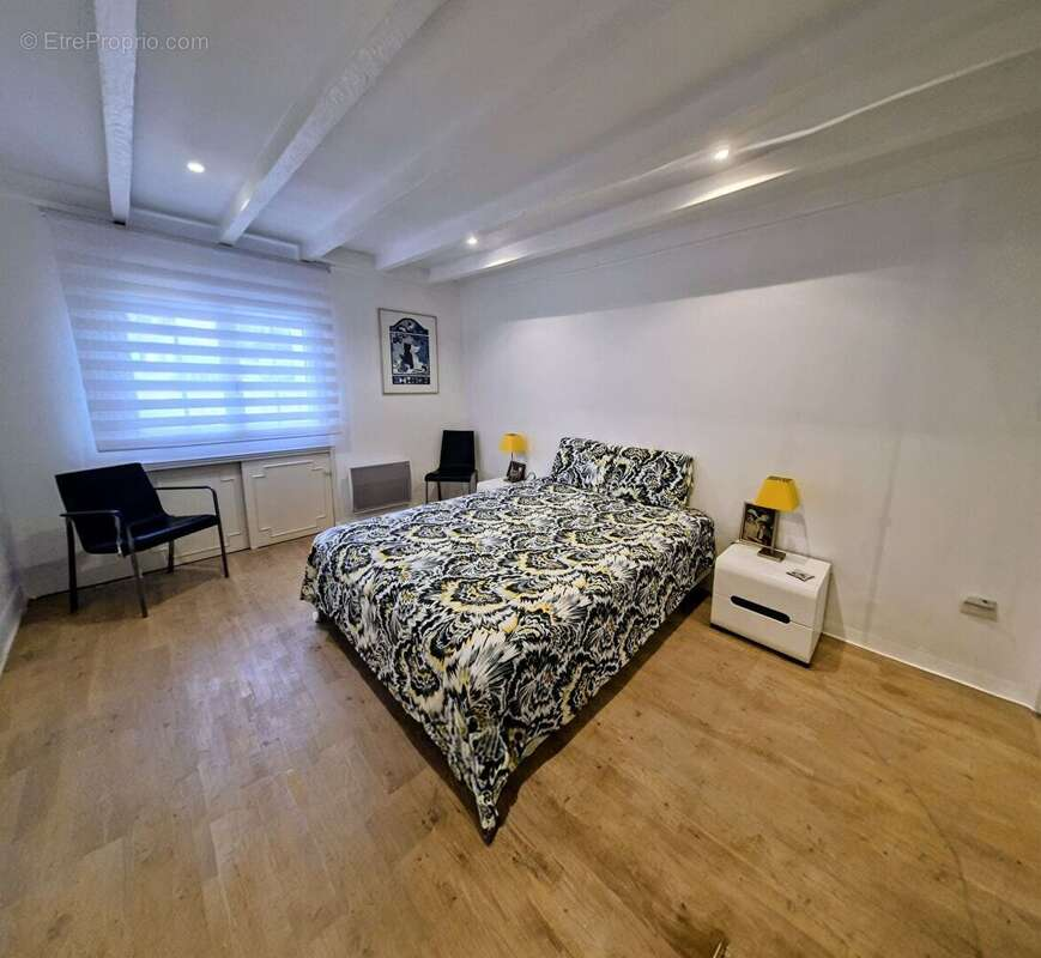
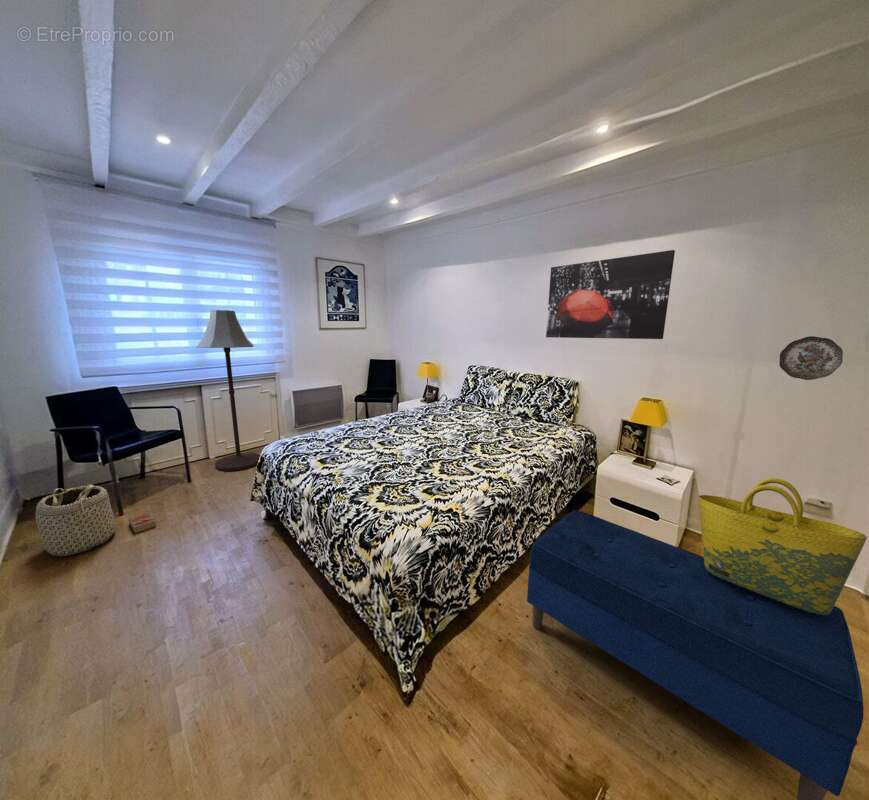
+ bench [526,509,864,800]
+ basket [35,484,117,557]
+ decorative plate [778,335,844,381]
+ book [128,512,157,534]
+ floor lamp [196,309,261,472]
+ tote bag [698,477,868,615]
+ wall art [545,249,676,340]
